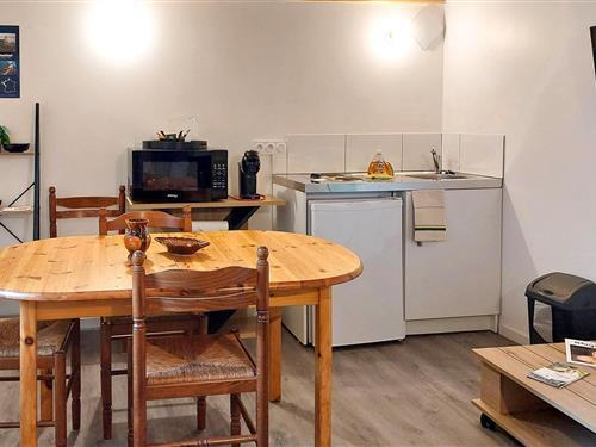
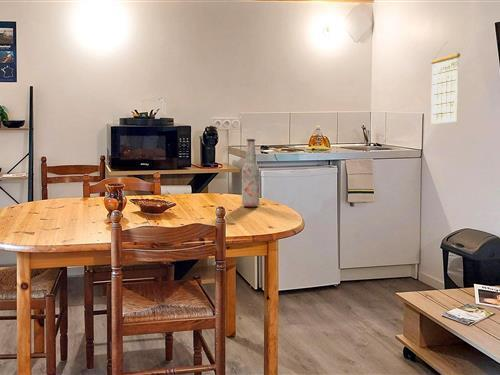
+ bottle [241,138,260,208]
+ calendar [430,42,461,125]
